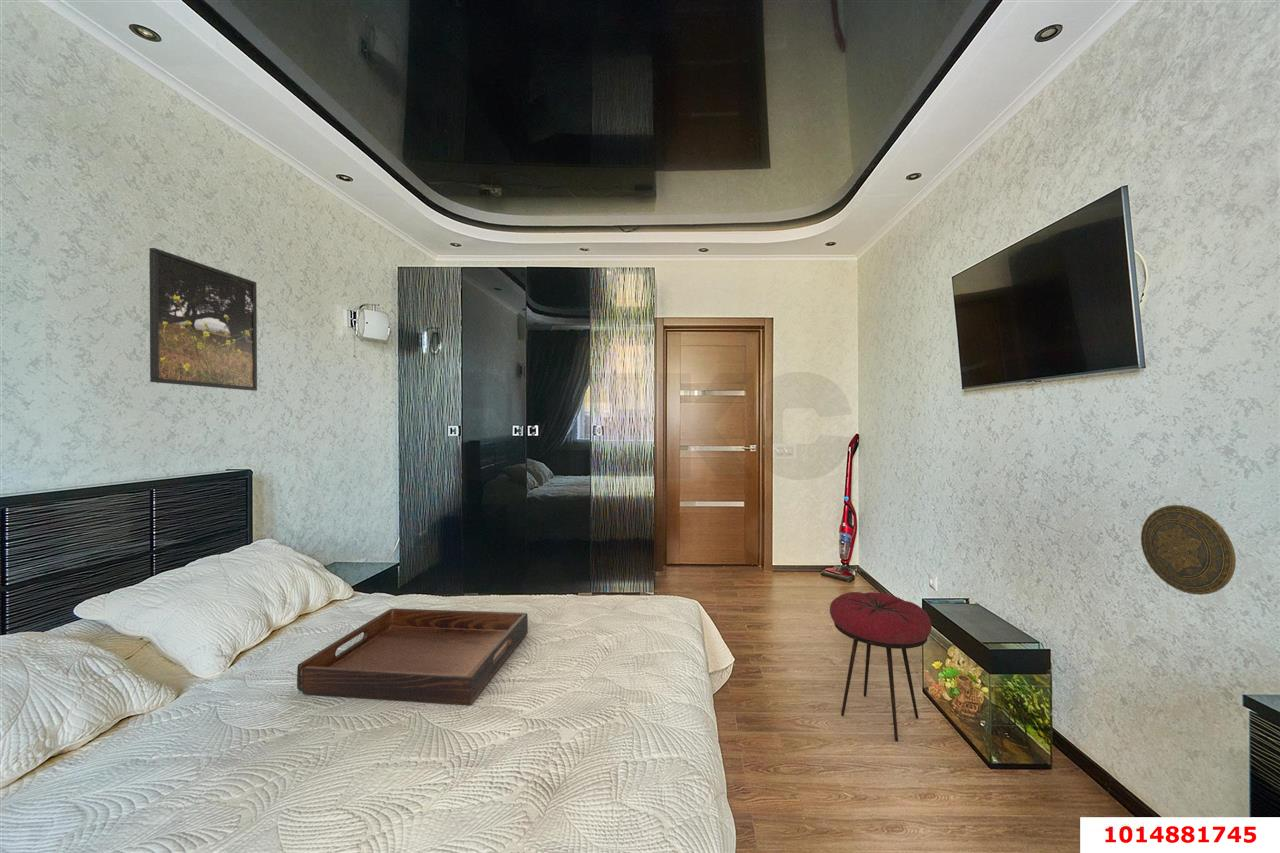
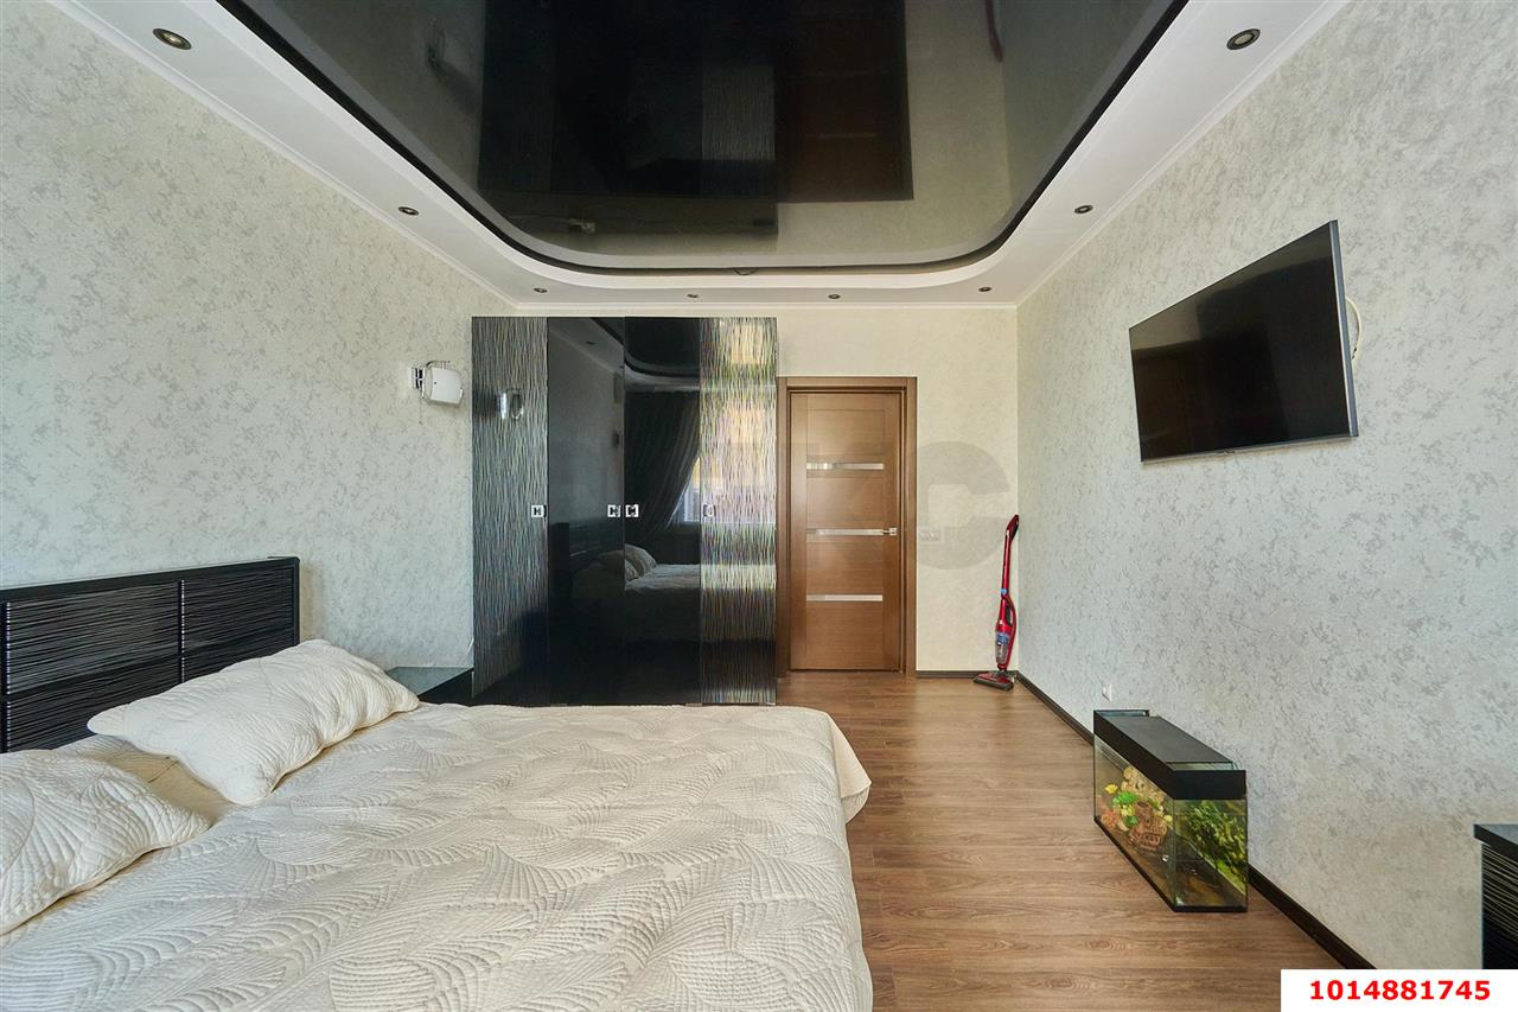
- serving tray [296,608,529,706]
- stool [829,591,933,742]
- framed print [148,247,258,392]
- decorative plate [1140,504,1237,596]
